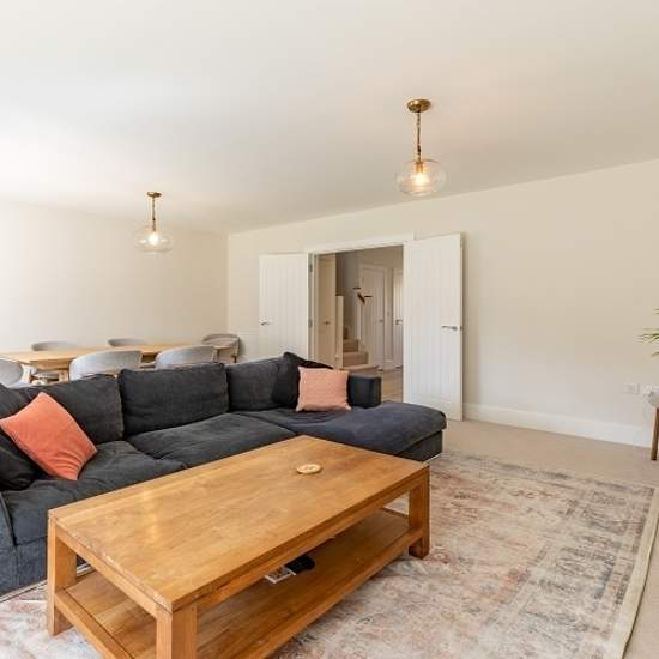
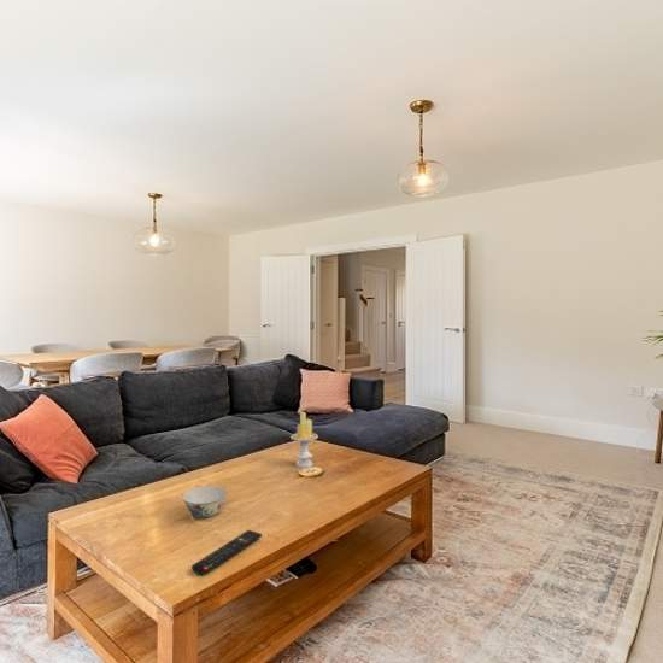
+ chinaware [181,485,228,518]
+ remote control [190,529,263,576]
+ candle [289,411,319,469]
